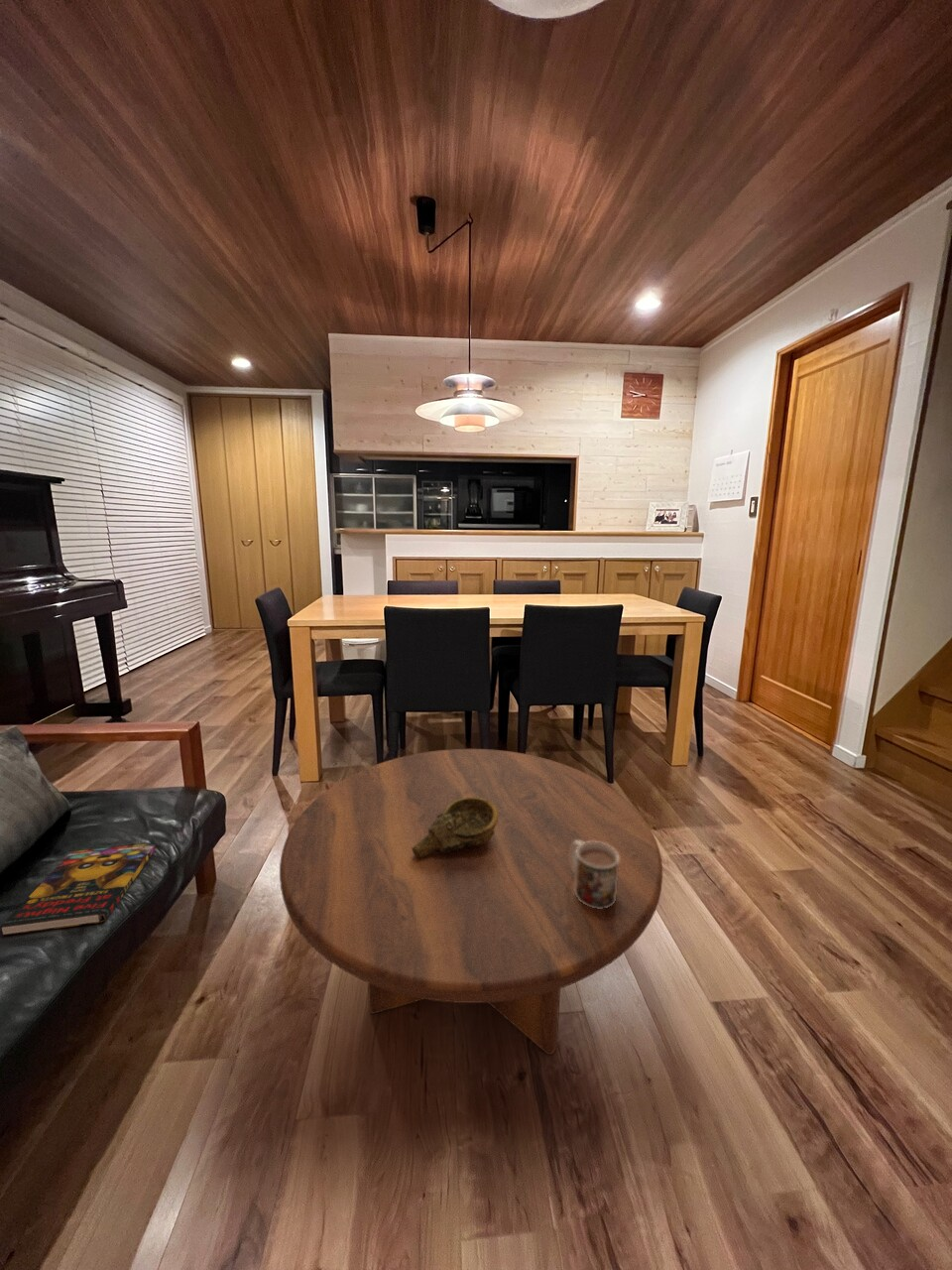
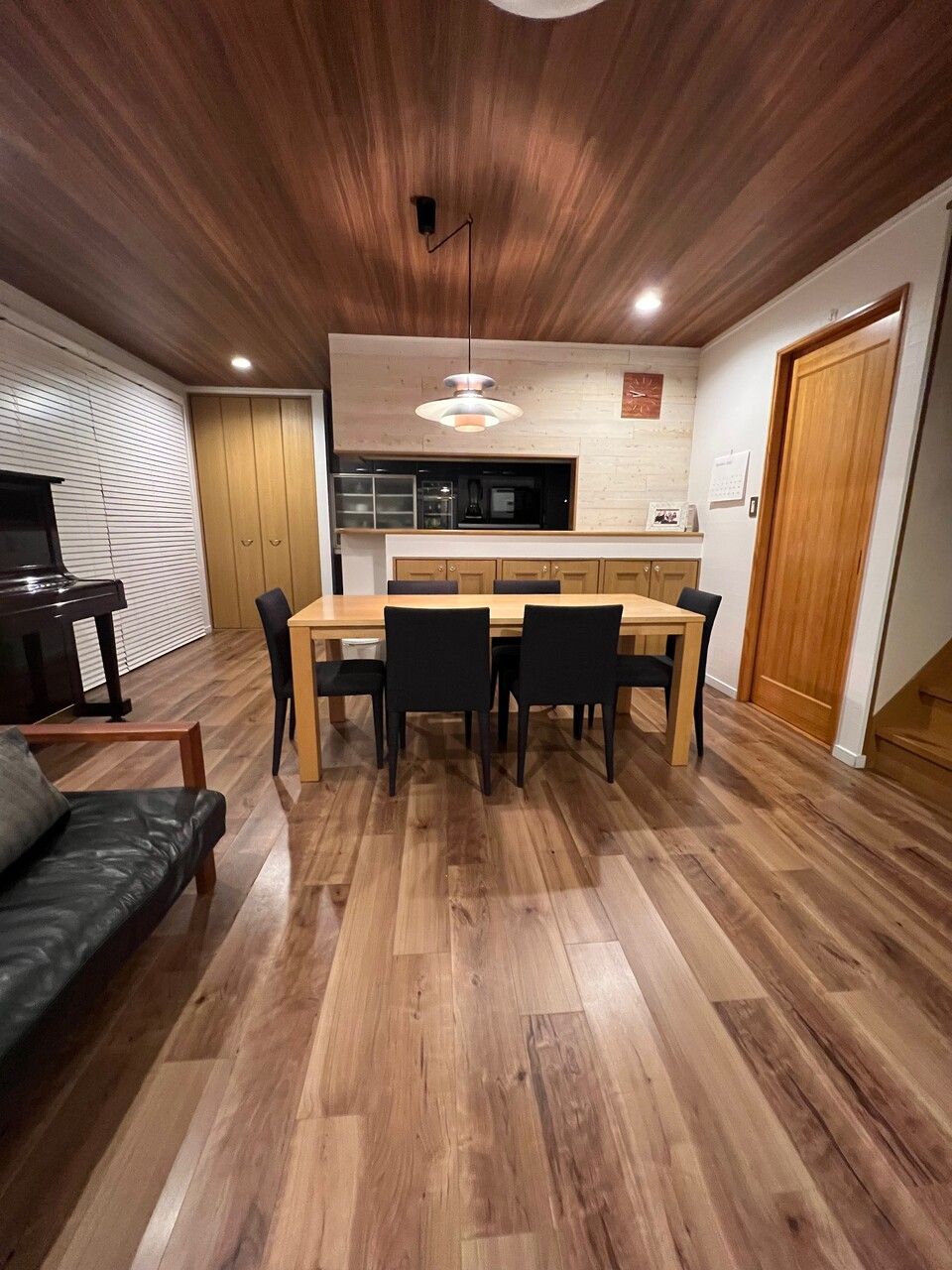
- decorative bowl [412,797,499,858]
- mug [570,840,619,909]
- book [0,841,157,937]
- coffee table [279,748,663,1056]
